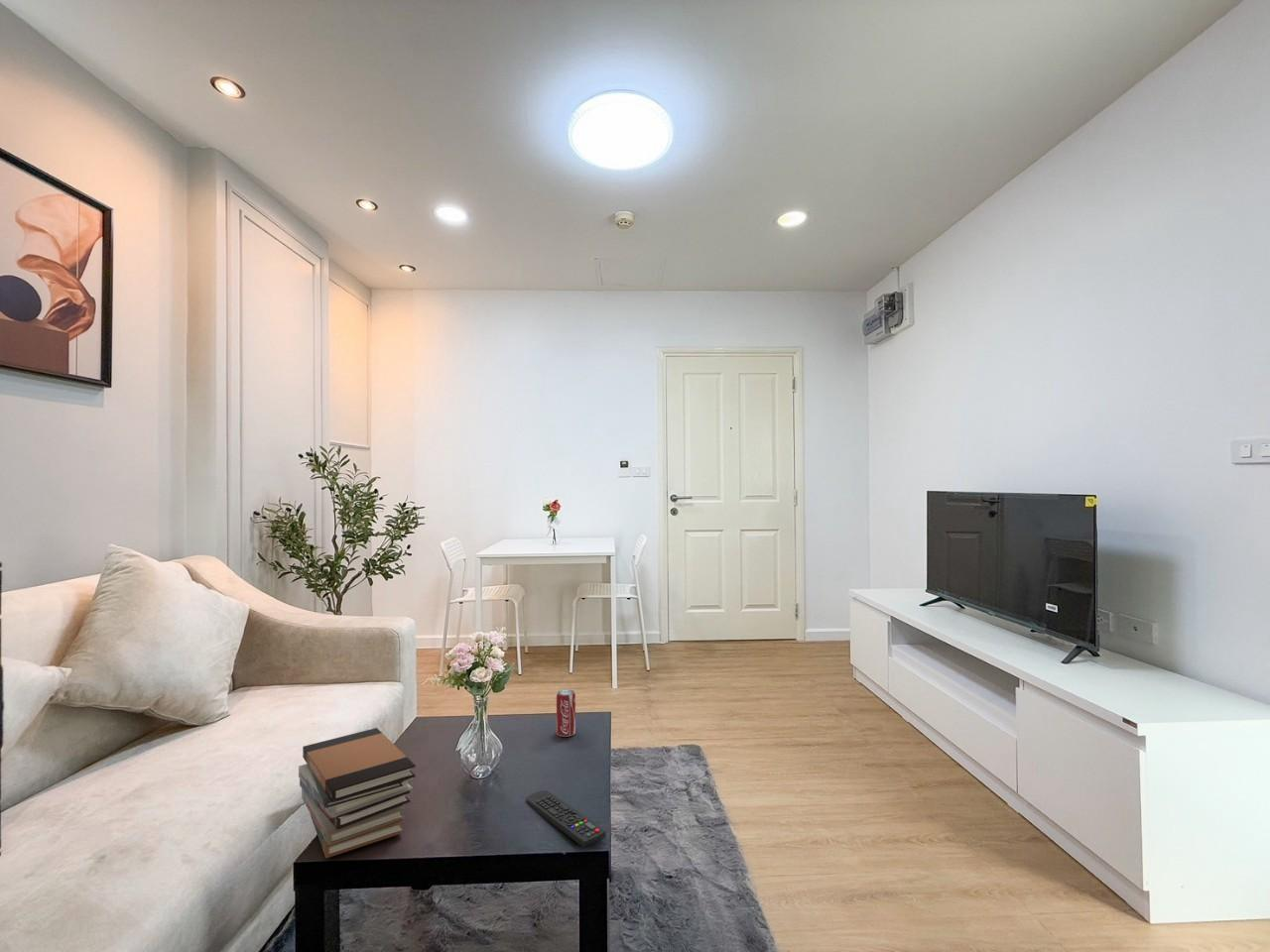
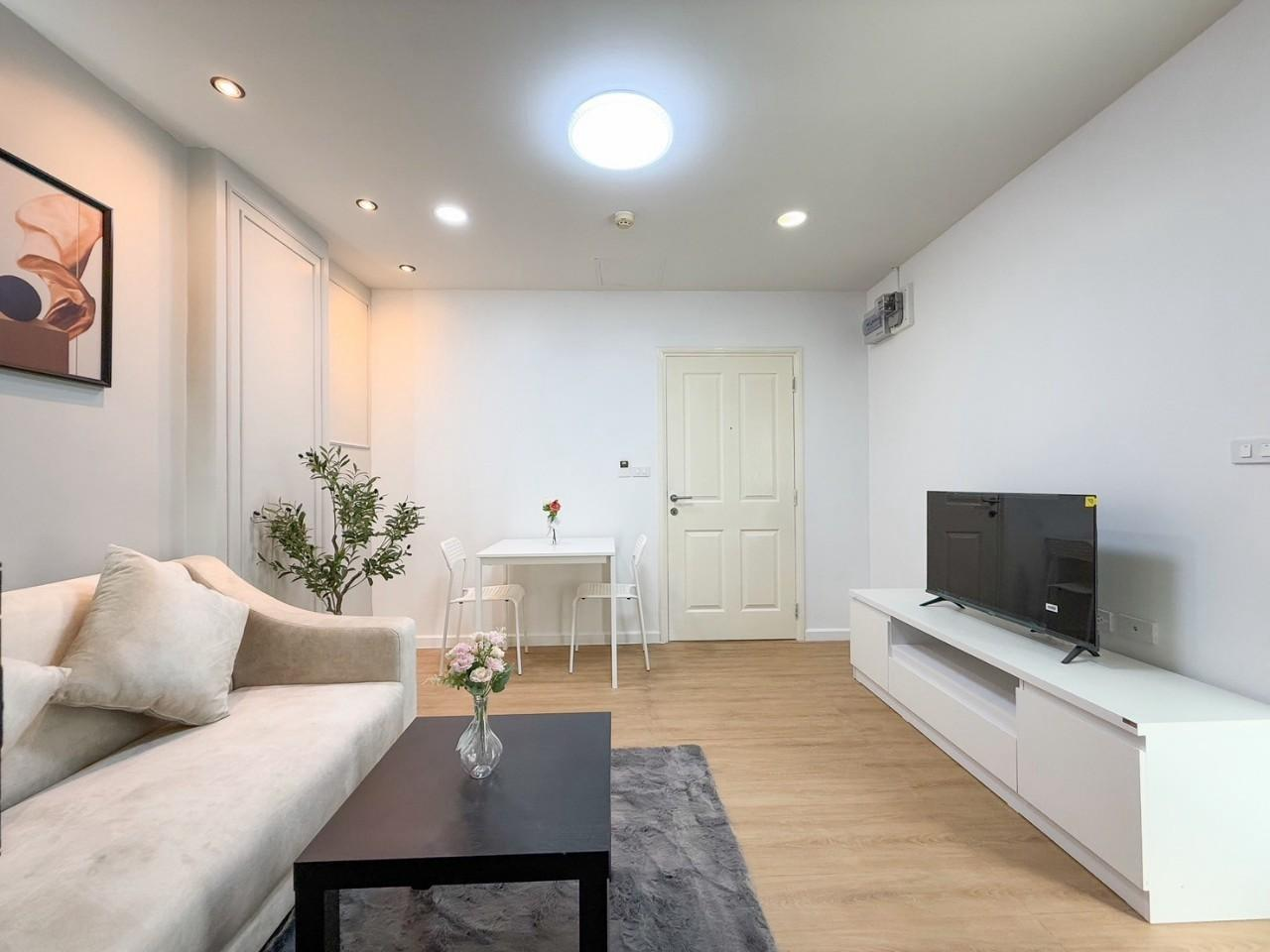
- beverage can [556,688,576,738]
- remote control [525,789,606,849]
- book stack [298,727,417,859]
